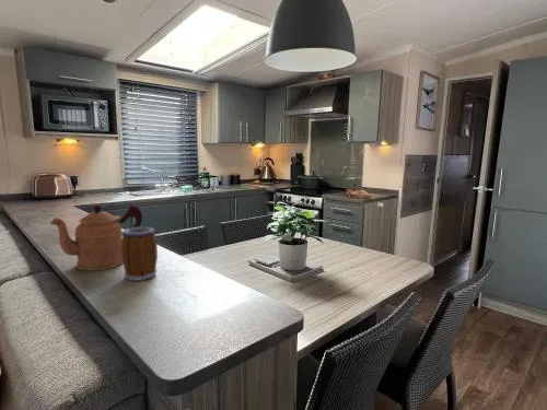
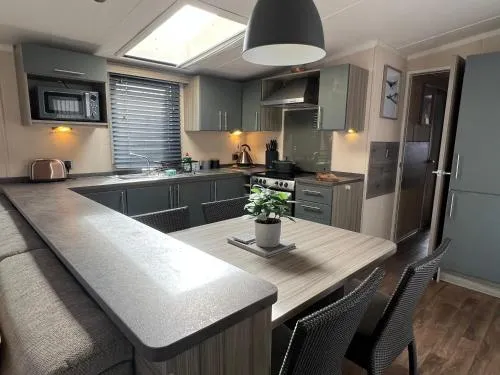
- coffeepot [49,203,143,272]
- mug [121,226,159,282]
